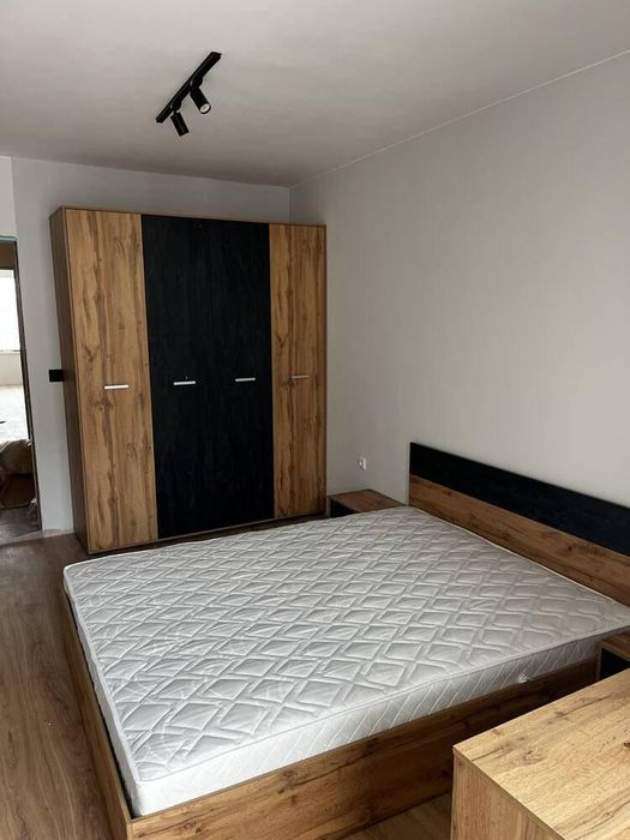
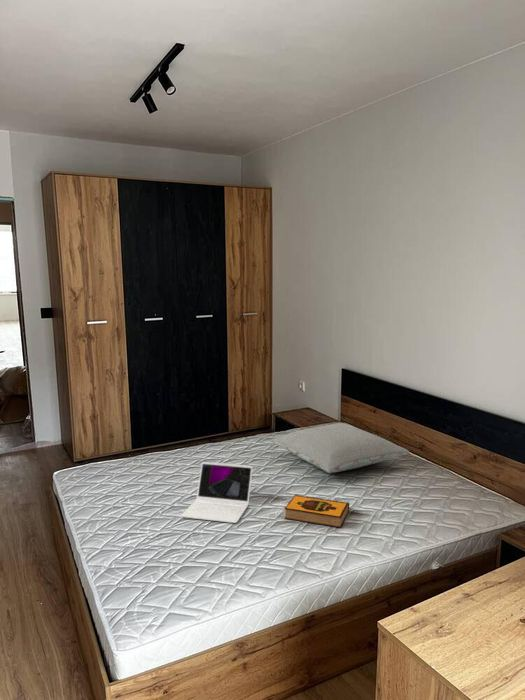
+ hardback book [283,494,350,529]
+ pillow [271,422,410,474]
+ laptop [180,461,254,524]
